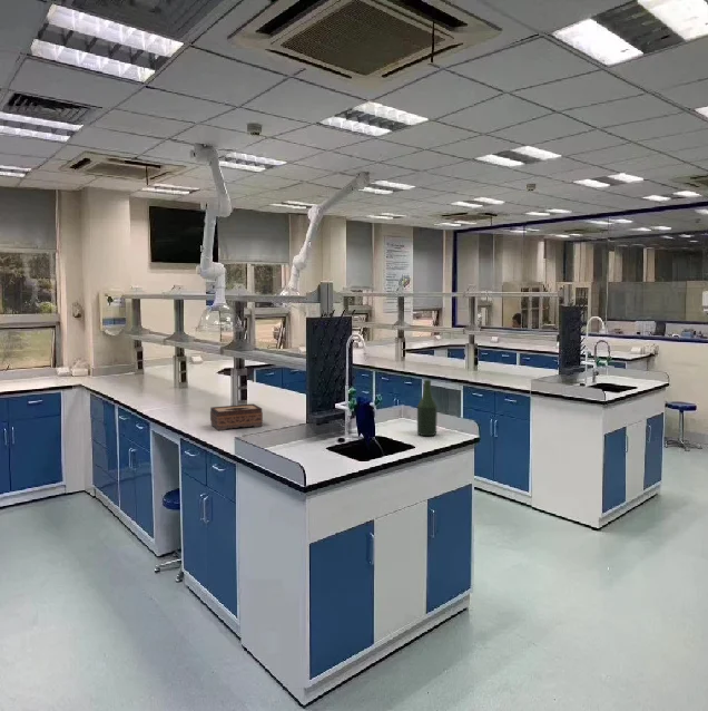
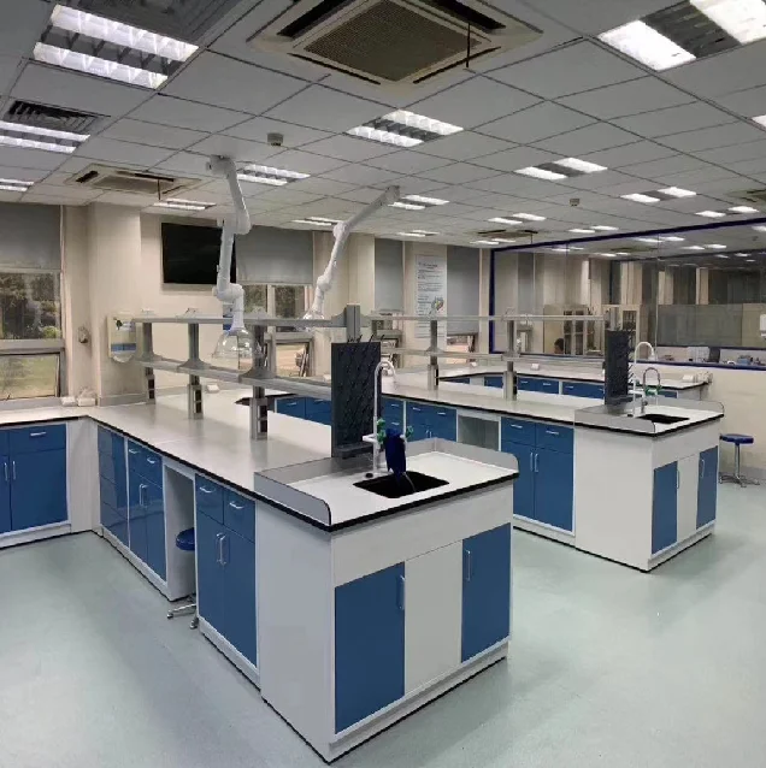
- bottle [416,379,439,437]
- tissue box [209,402,264,431]
